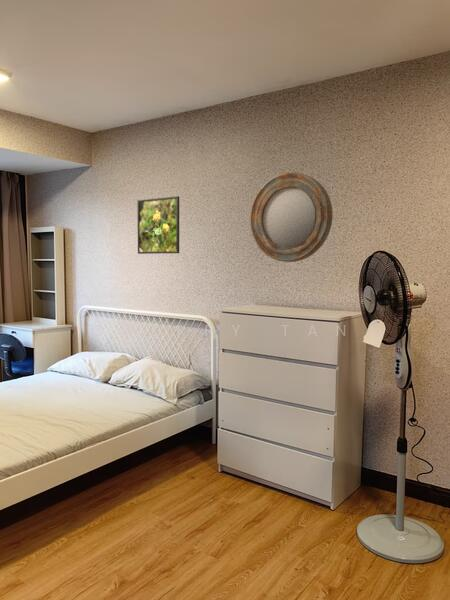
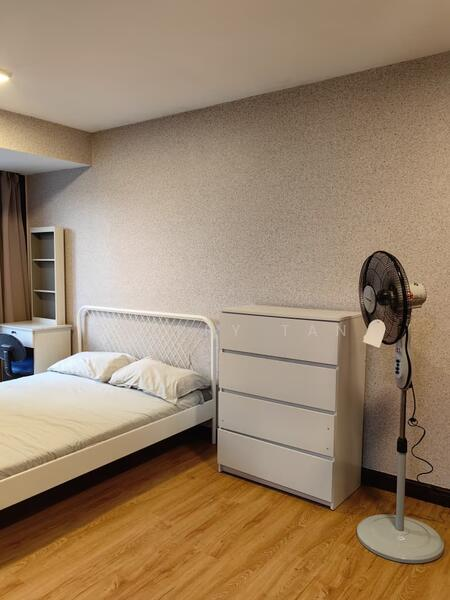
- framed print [136,195,180,255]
- home mirror [249,171,334,263]
